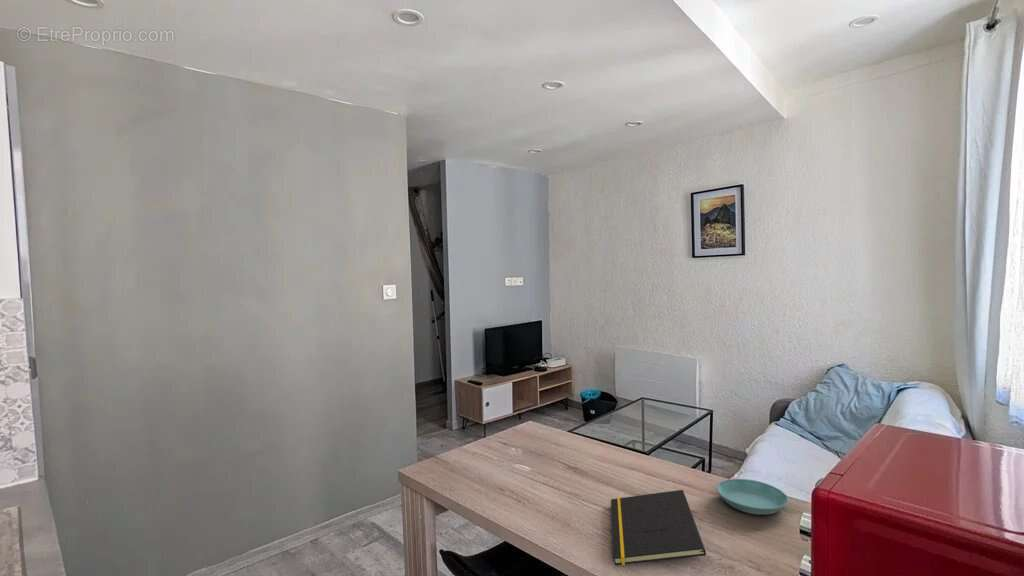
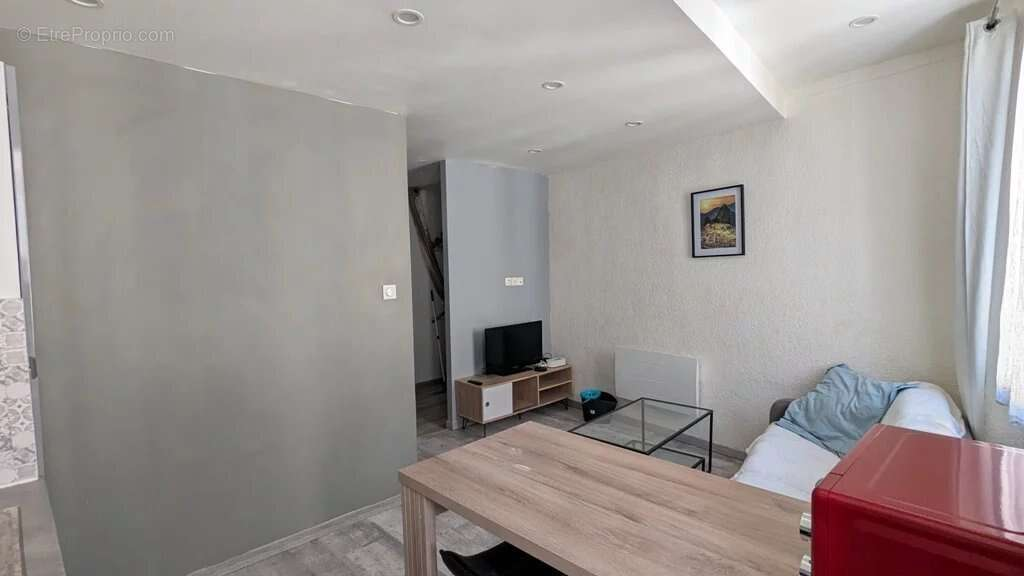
- saucer [716,478,789,516]
- notepad [610,489,707,566]
